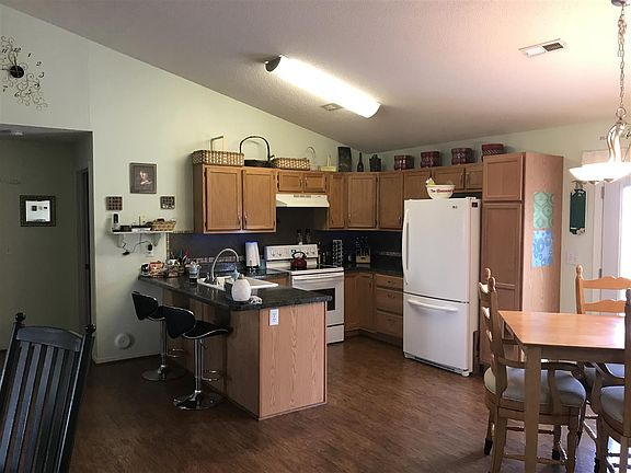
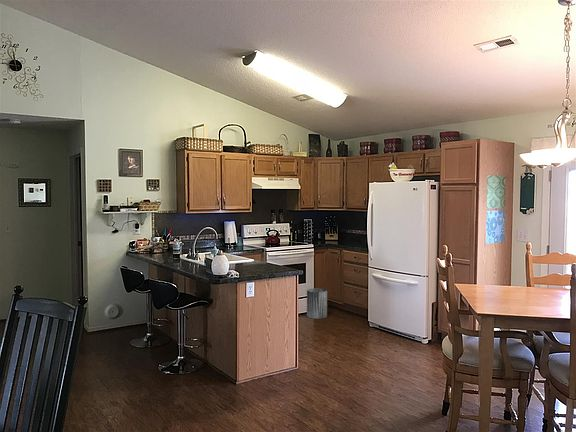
+ trash can [306,287,328,320]
